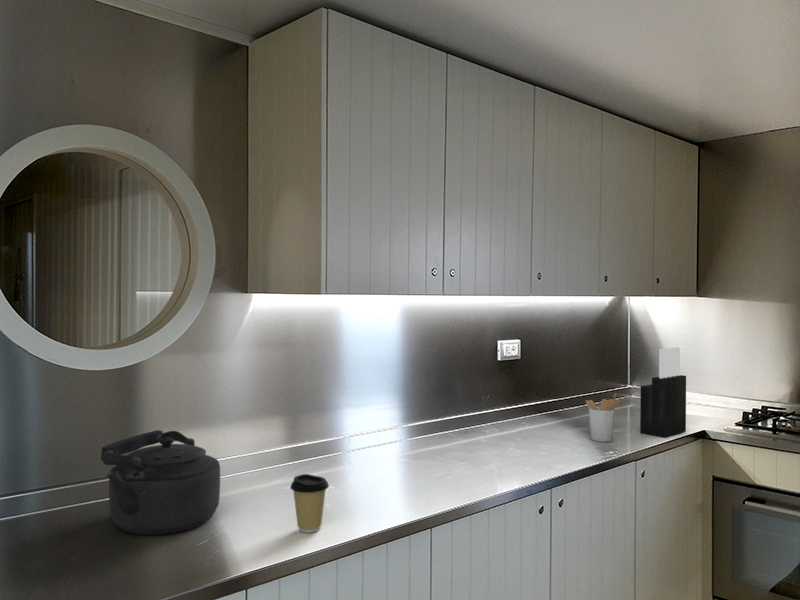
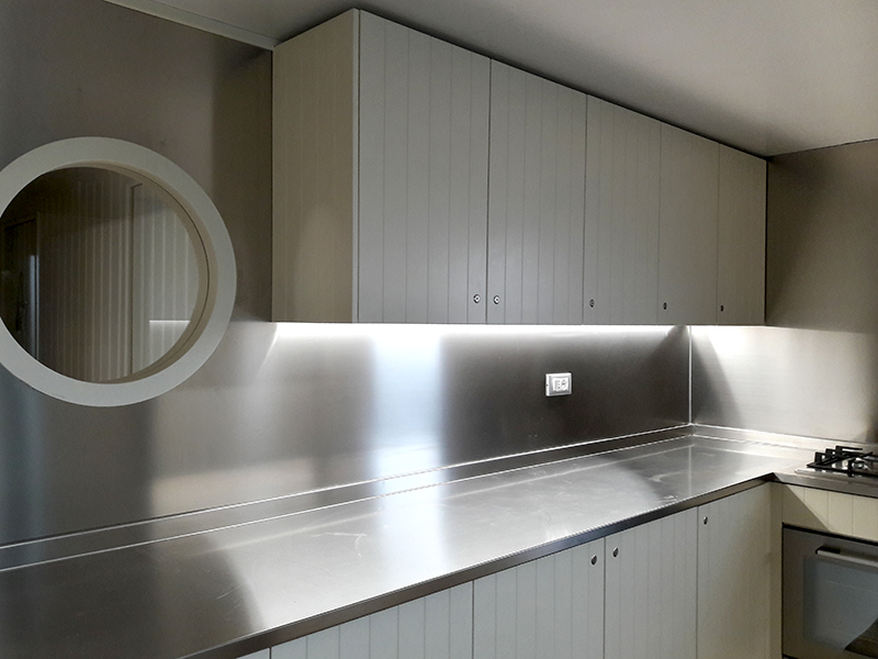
- kettle [100,429,221,536]
- knife block [639,346,687,439]
- coffee cup [289,473,330,534]
- utensil holder [585,392,622,443]
